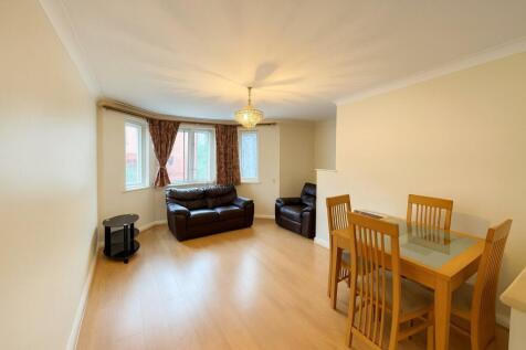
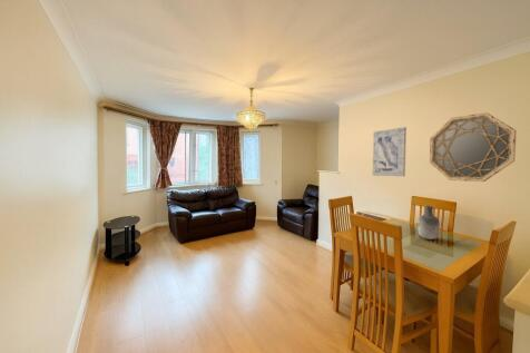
+ wall art [372,126,408,177]
+ home mirror [429,111,518,183]
+ vase [416,205,441,241]
